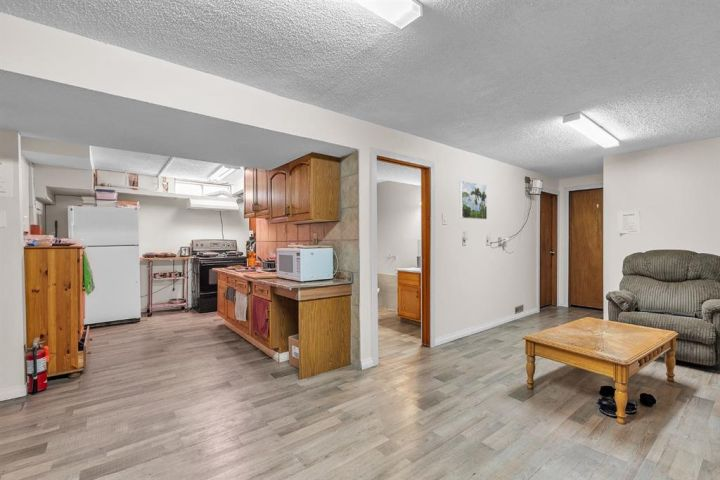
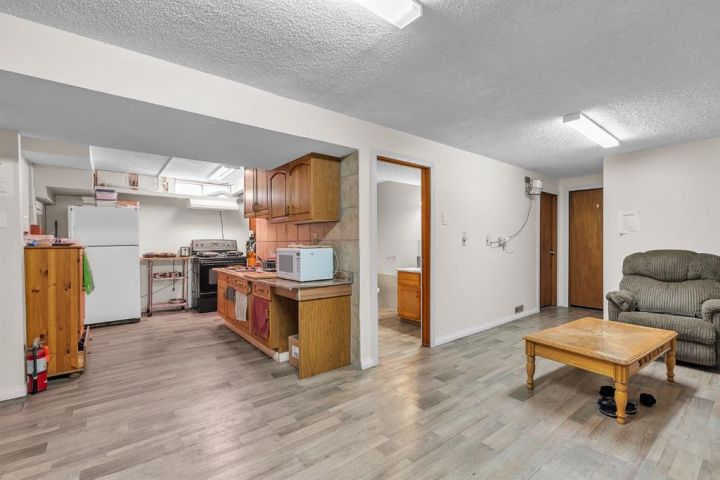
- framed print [459,180,488,220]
